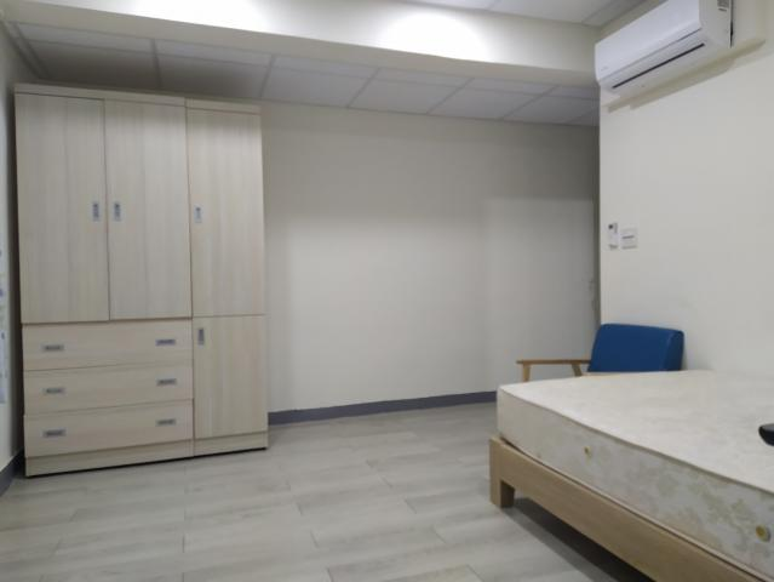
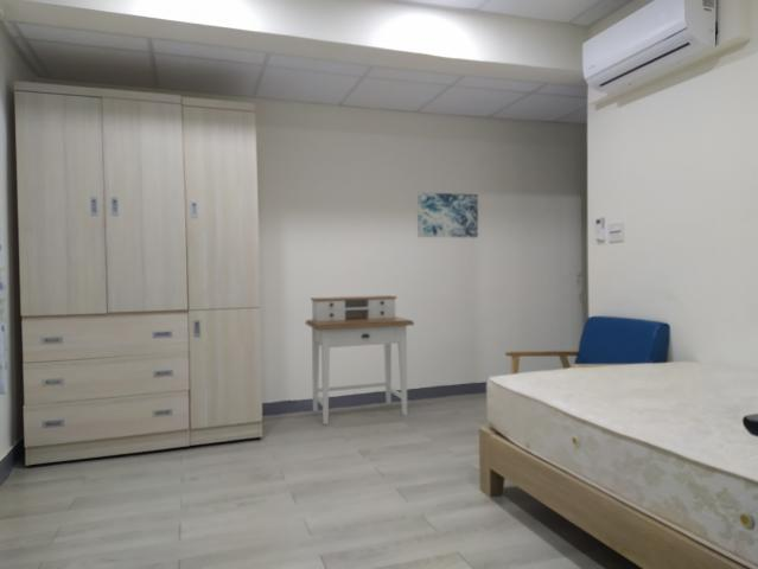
+ desk [305,294,415,426]
+ wall art [416,191,479,238]
